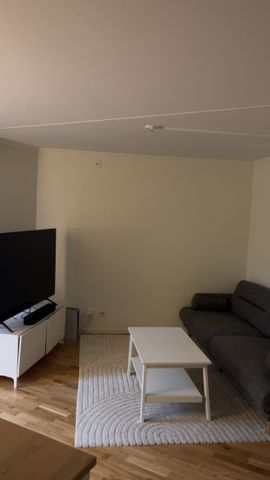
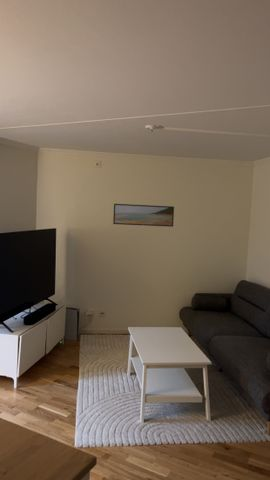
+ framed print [112,203,175,228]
